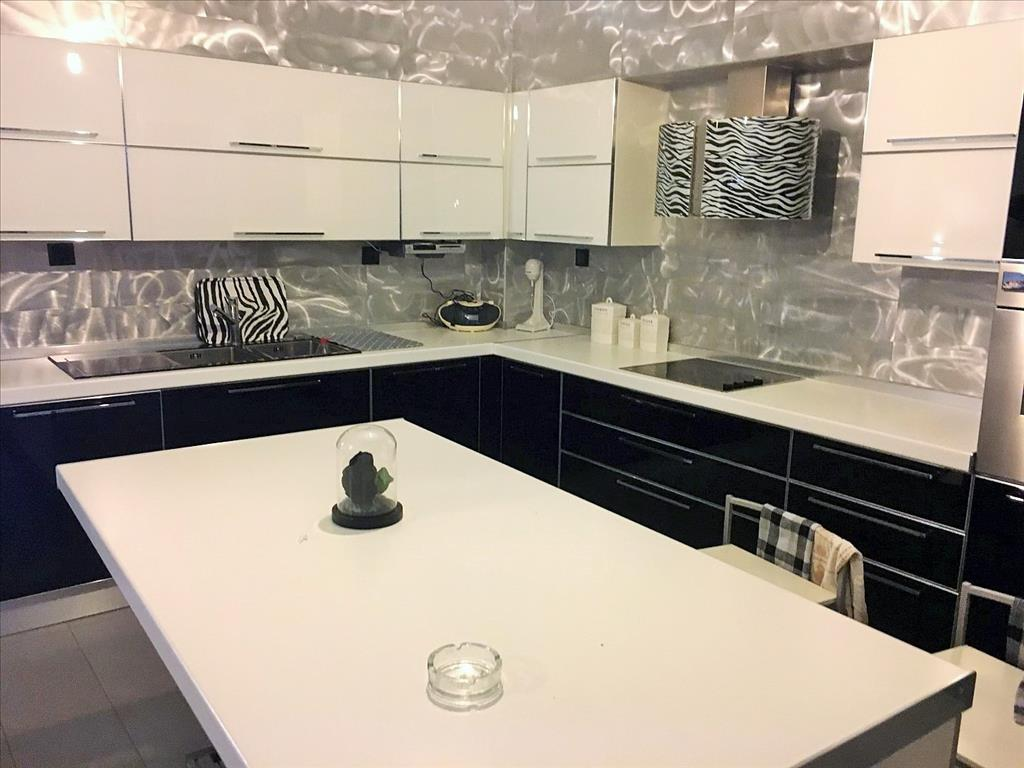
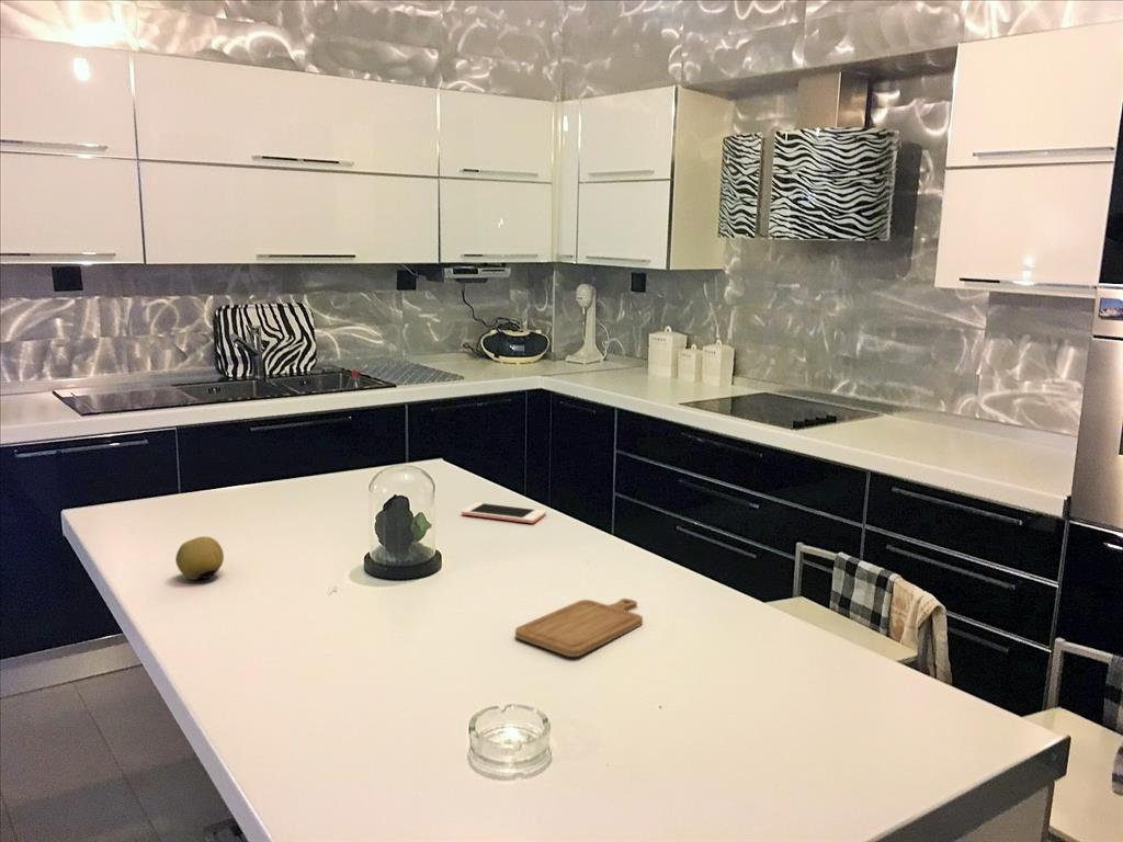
+ fruit [174,535,225,582]
+ cell phone [461,501,547,524]
+ chopping board [514,598,644,658]
